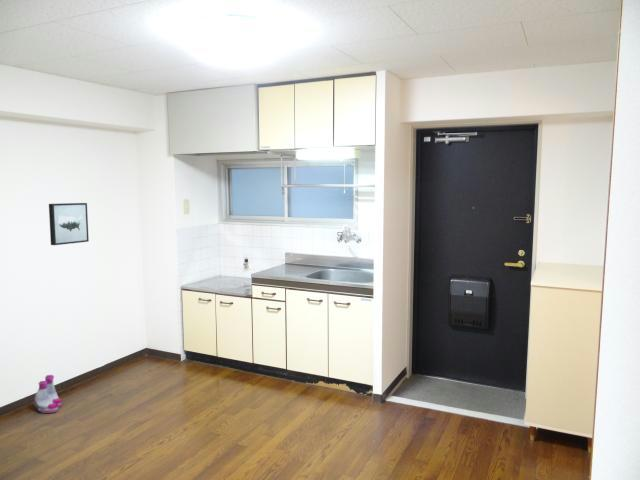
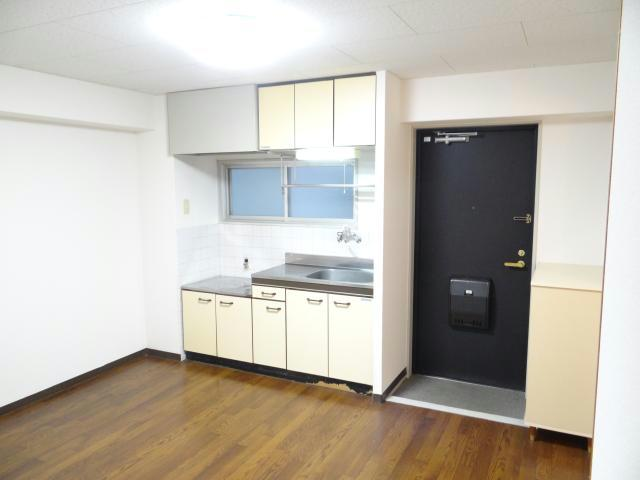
- wall art [48,202,90,246]
- boots [32,374,63,414]
